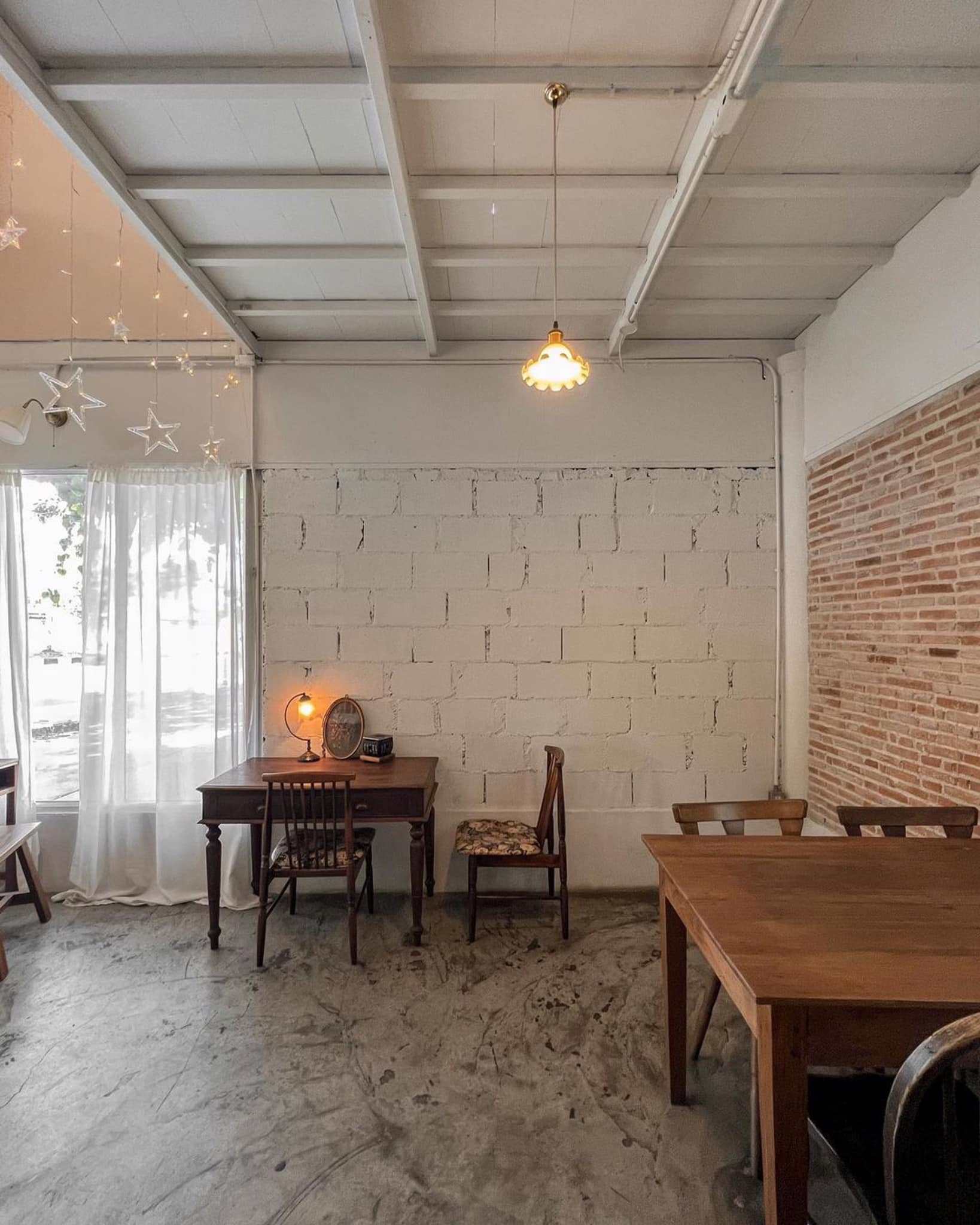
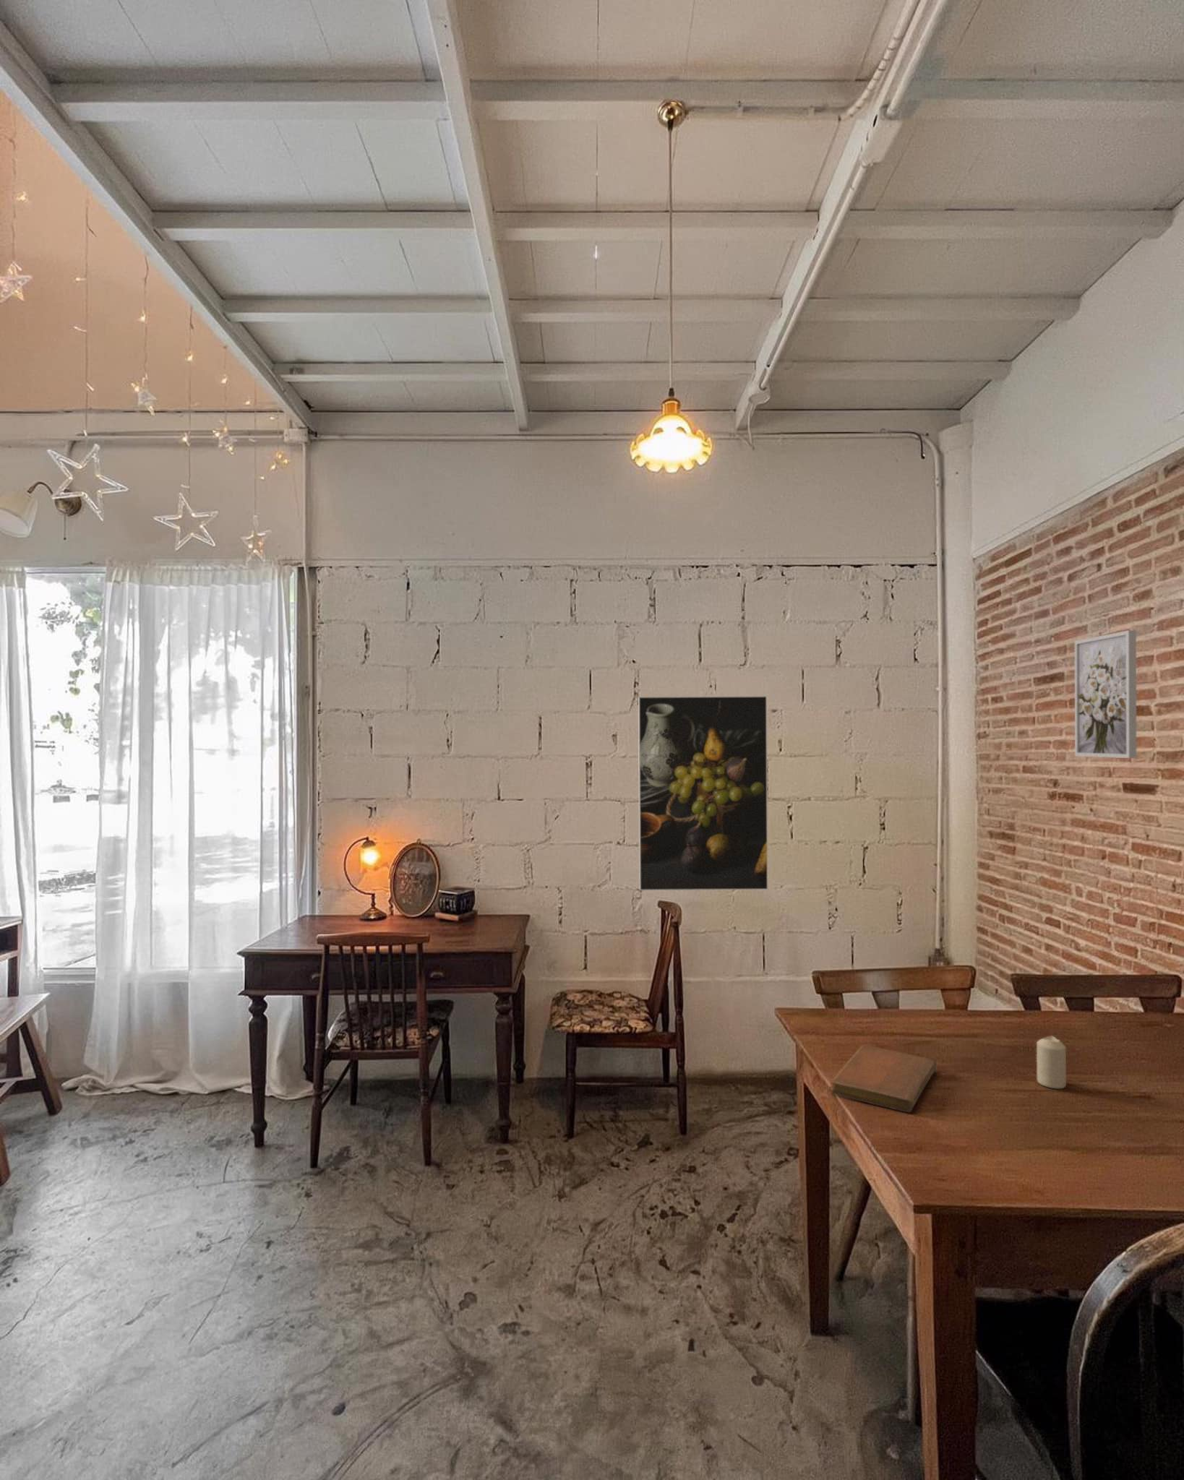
+ notebook [830,1044,936,1114]
+ candle [1035,1035,1067,1089]
+ wall art [1074,629,1137,759]
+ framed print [638,695,768,892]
